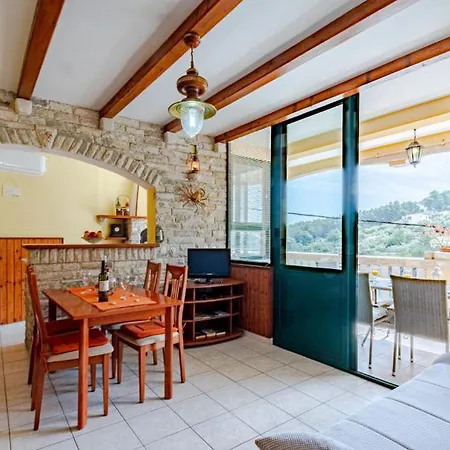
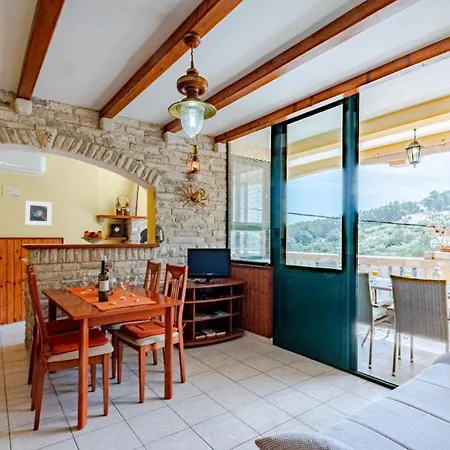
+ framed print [24,200,53,226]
